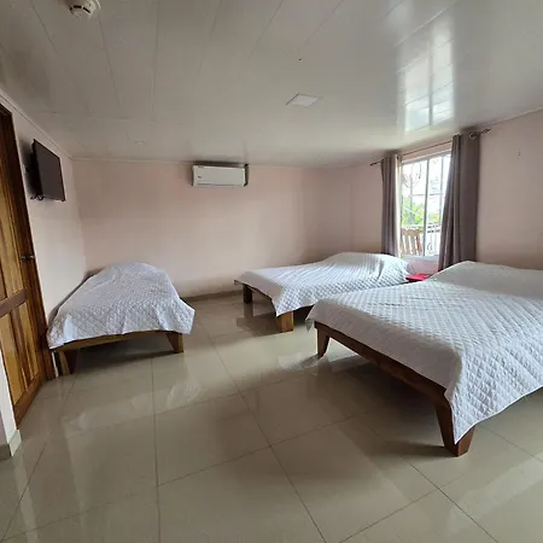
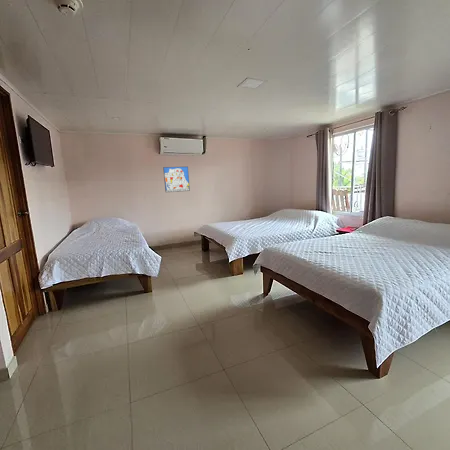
+ wall art [162,166,191,193]
